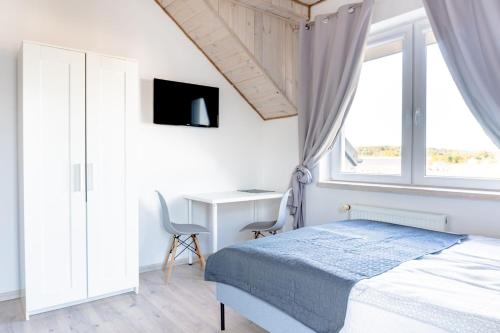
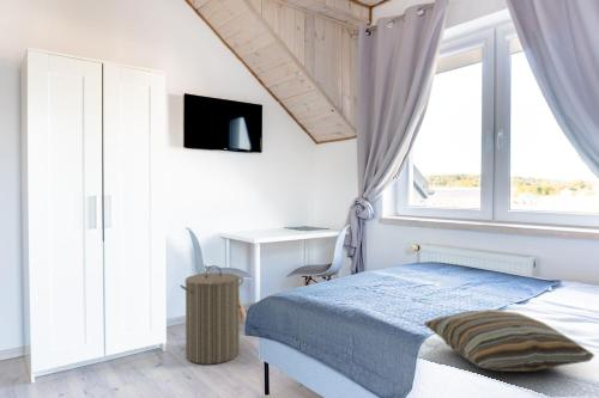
+ laundry hamper [179,264,244,366]
+ pillow [423,308,595,373]
